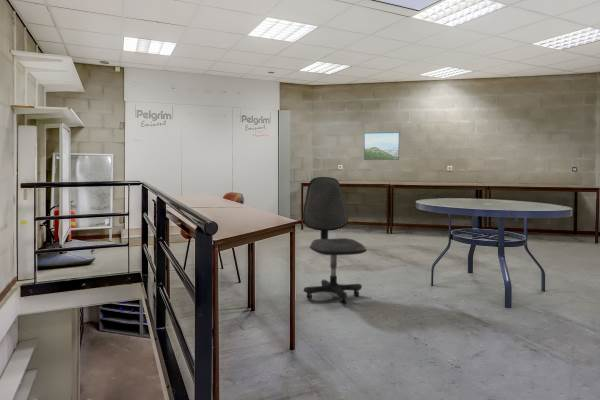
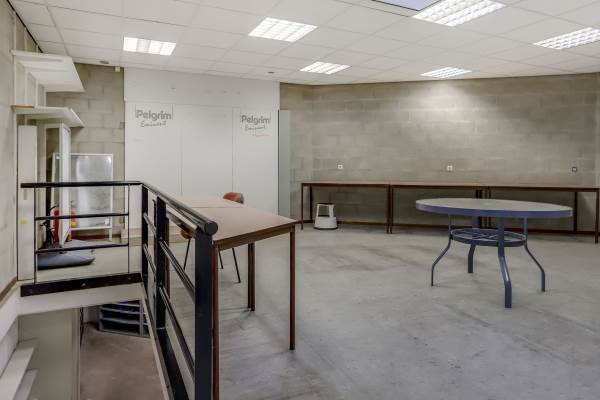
- office chair [302,176,368,306]
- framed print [363,131,400,161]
